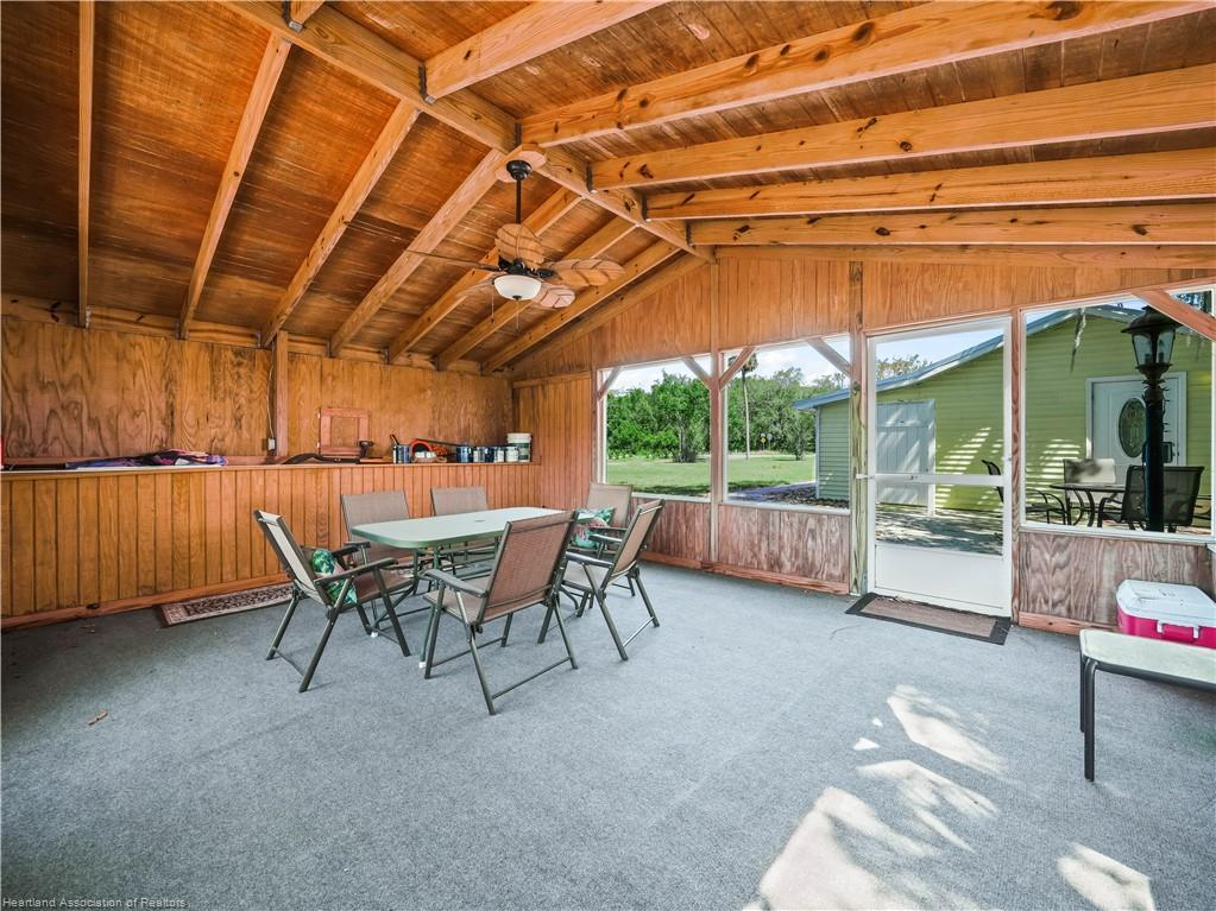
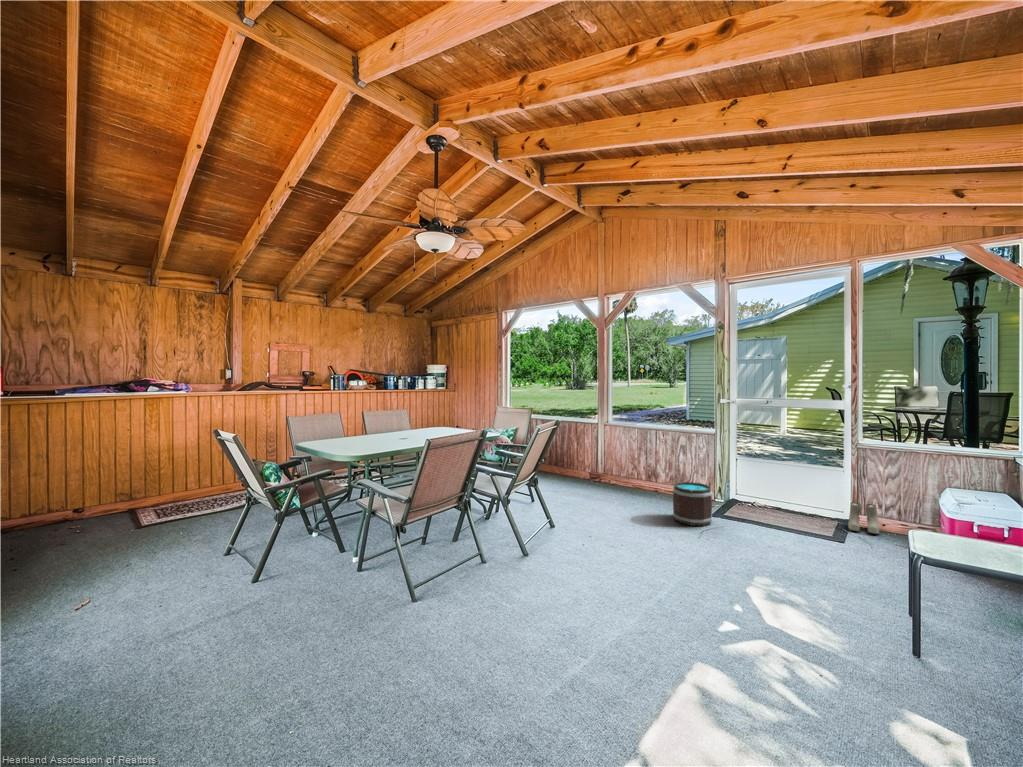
+ bucket [672,481,713,527]
+ boots [847,501,880,535]
